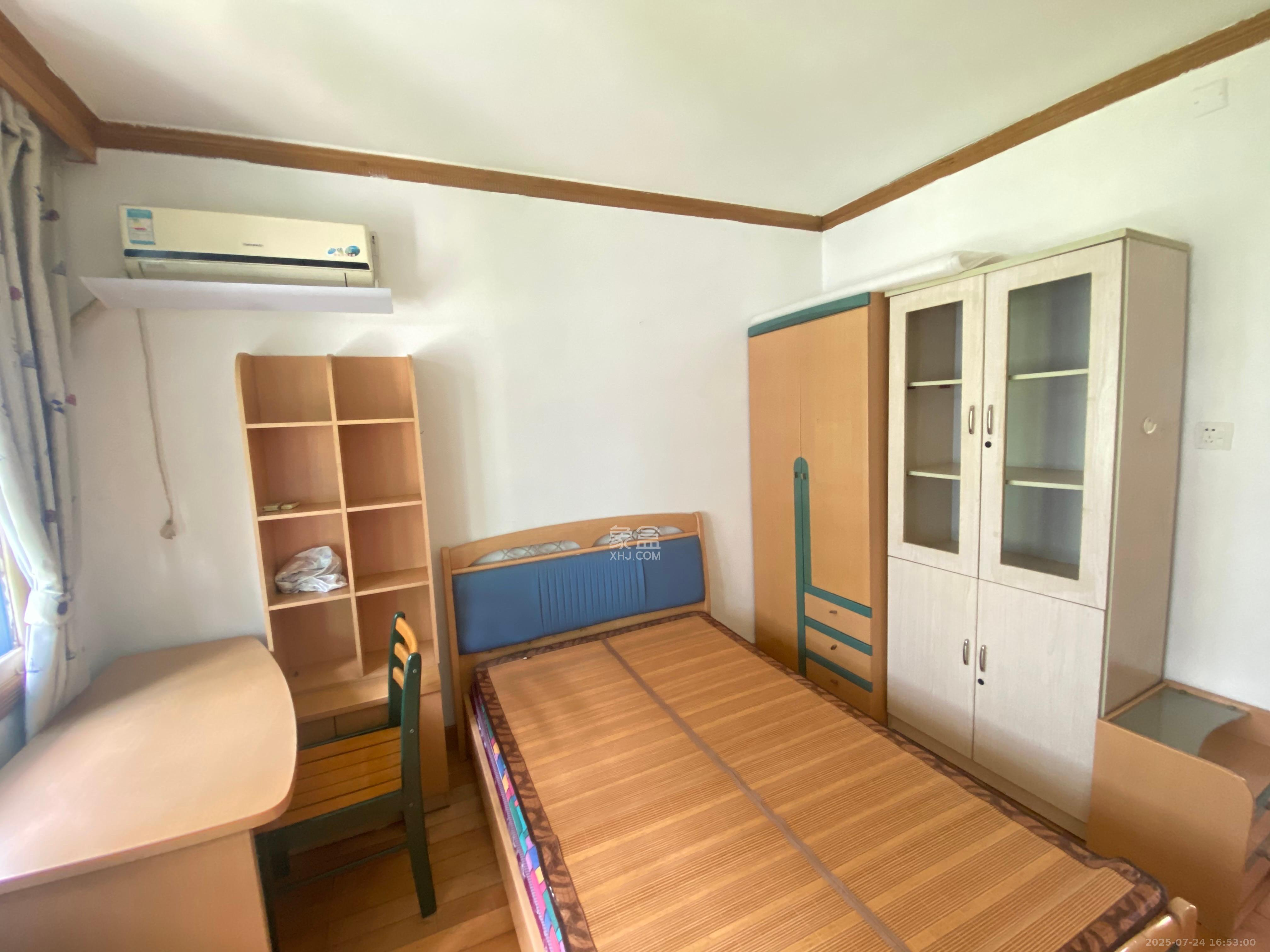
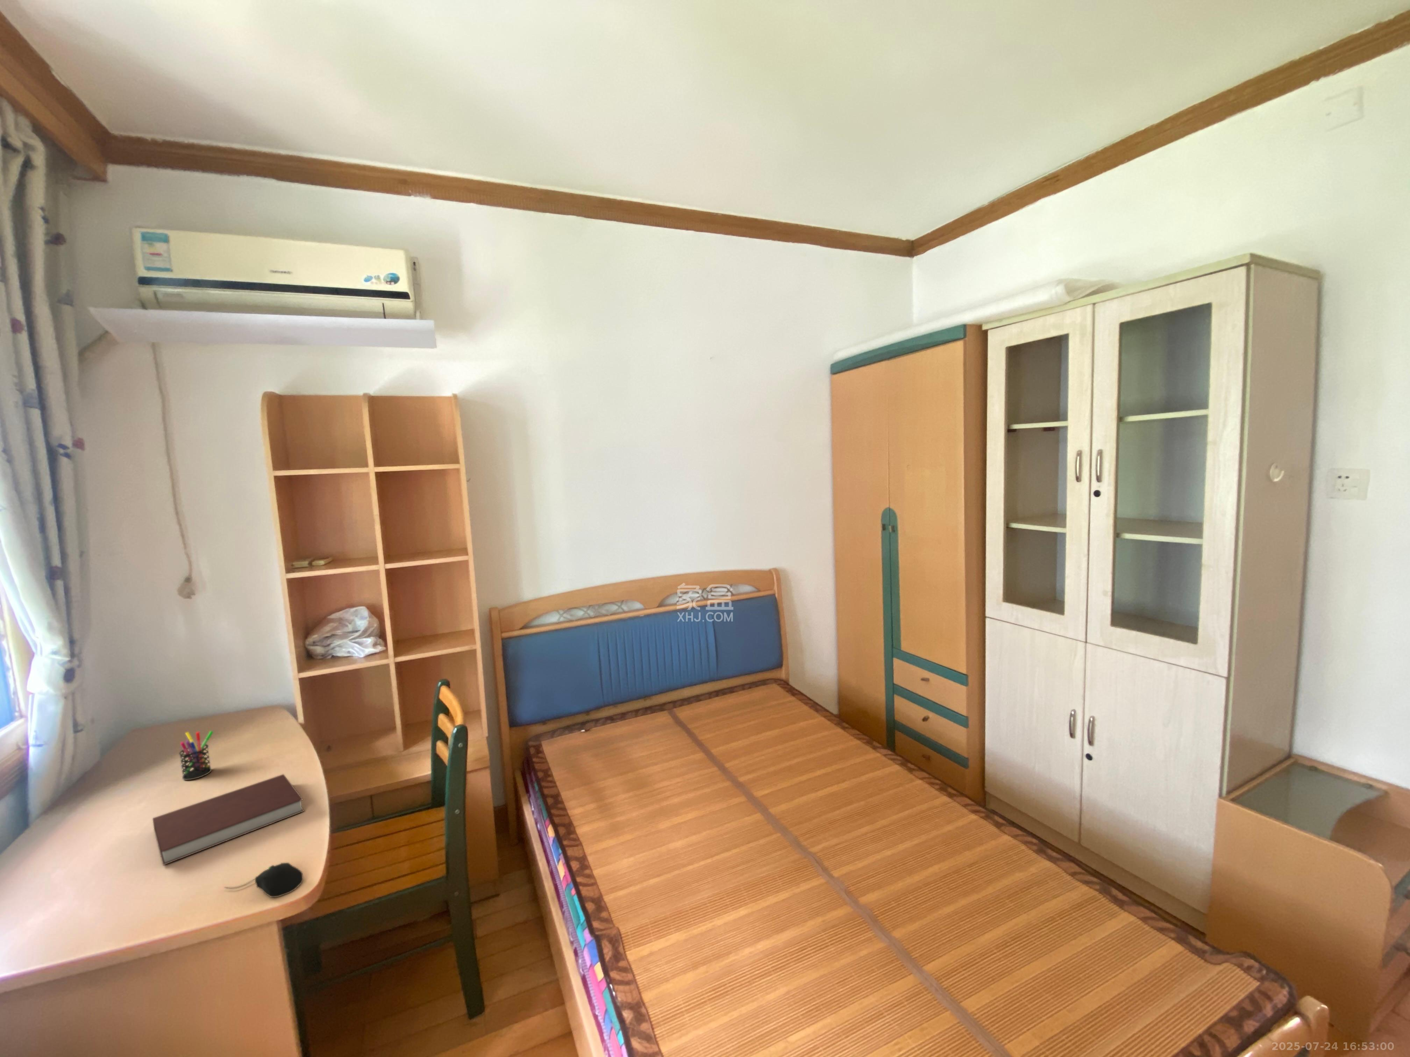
+ pen holder [179,731,214,781]
+ notebook [152,774,305,866]
+ computer mouse [223,863,303,898]
